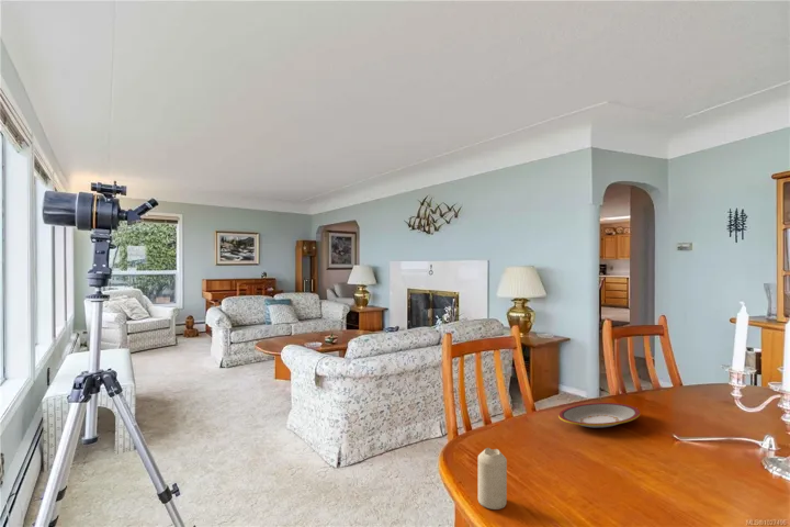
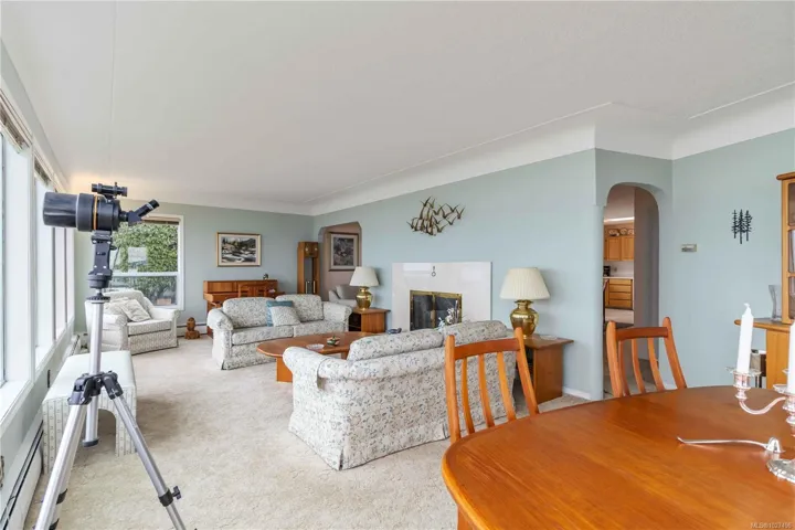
- candle [477,447,508,511]
- plate [557,402,641,428]
